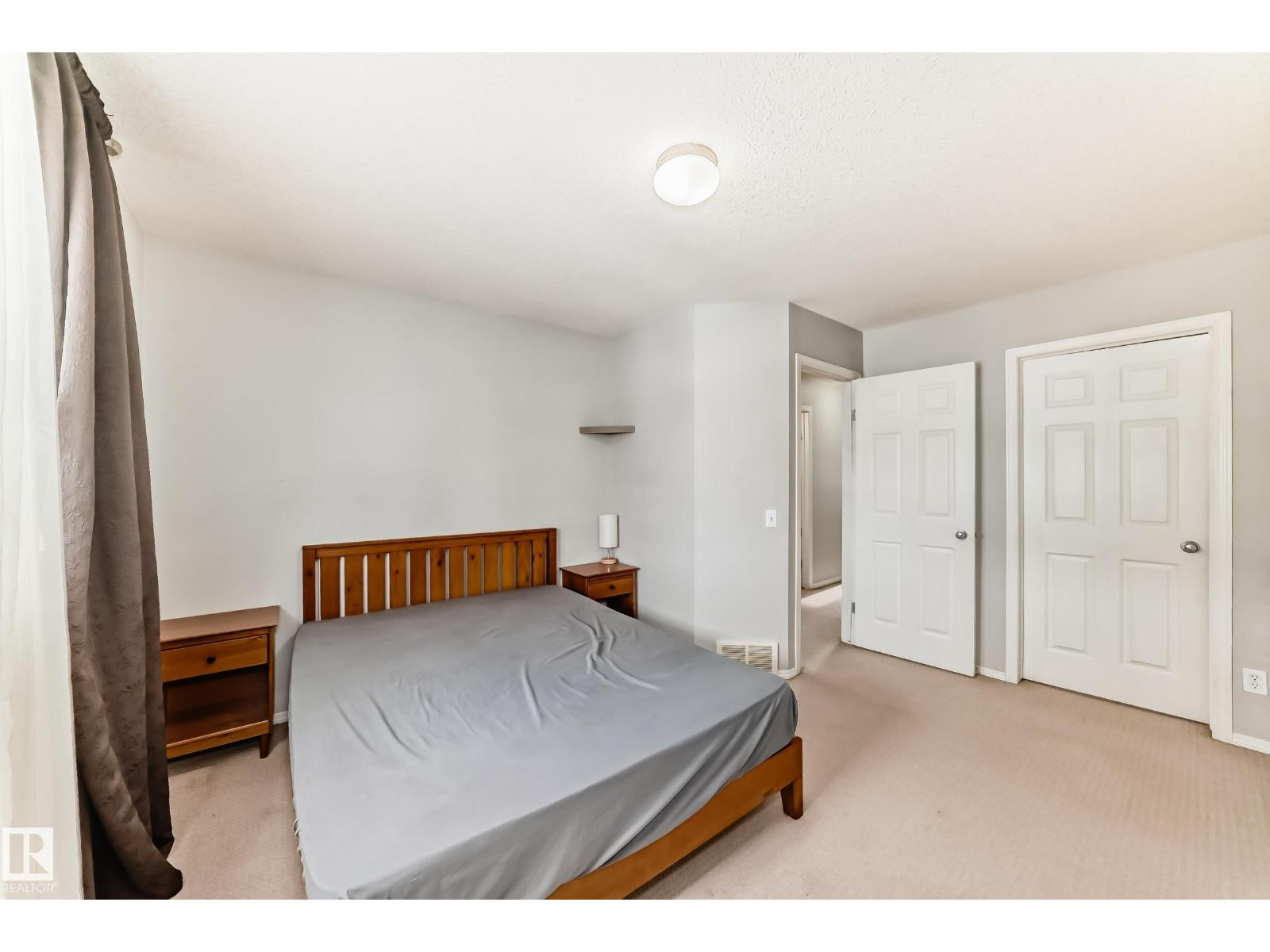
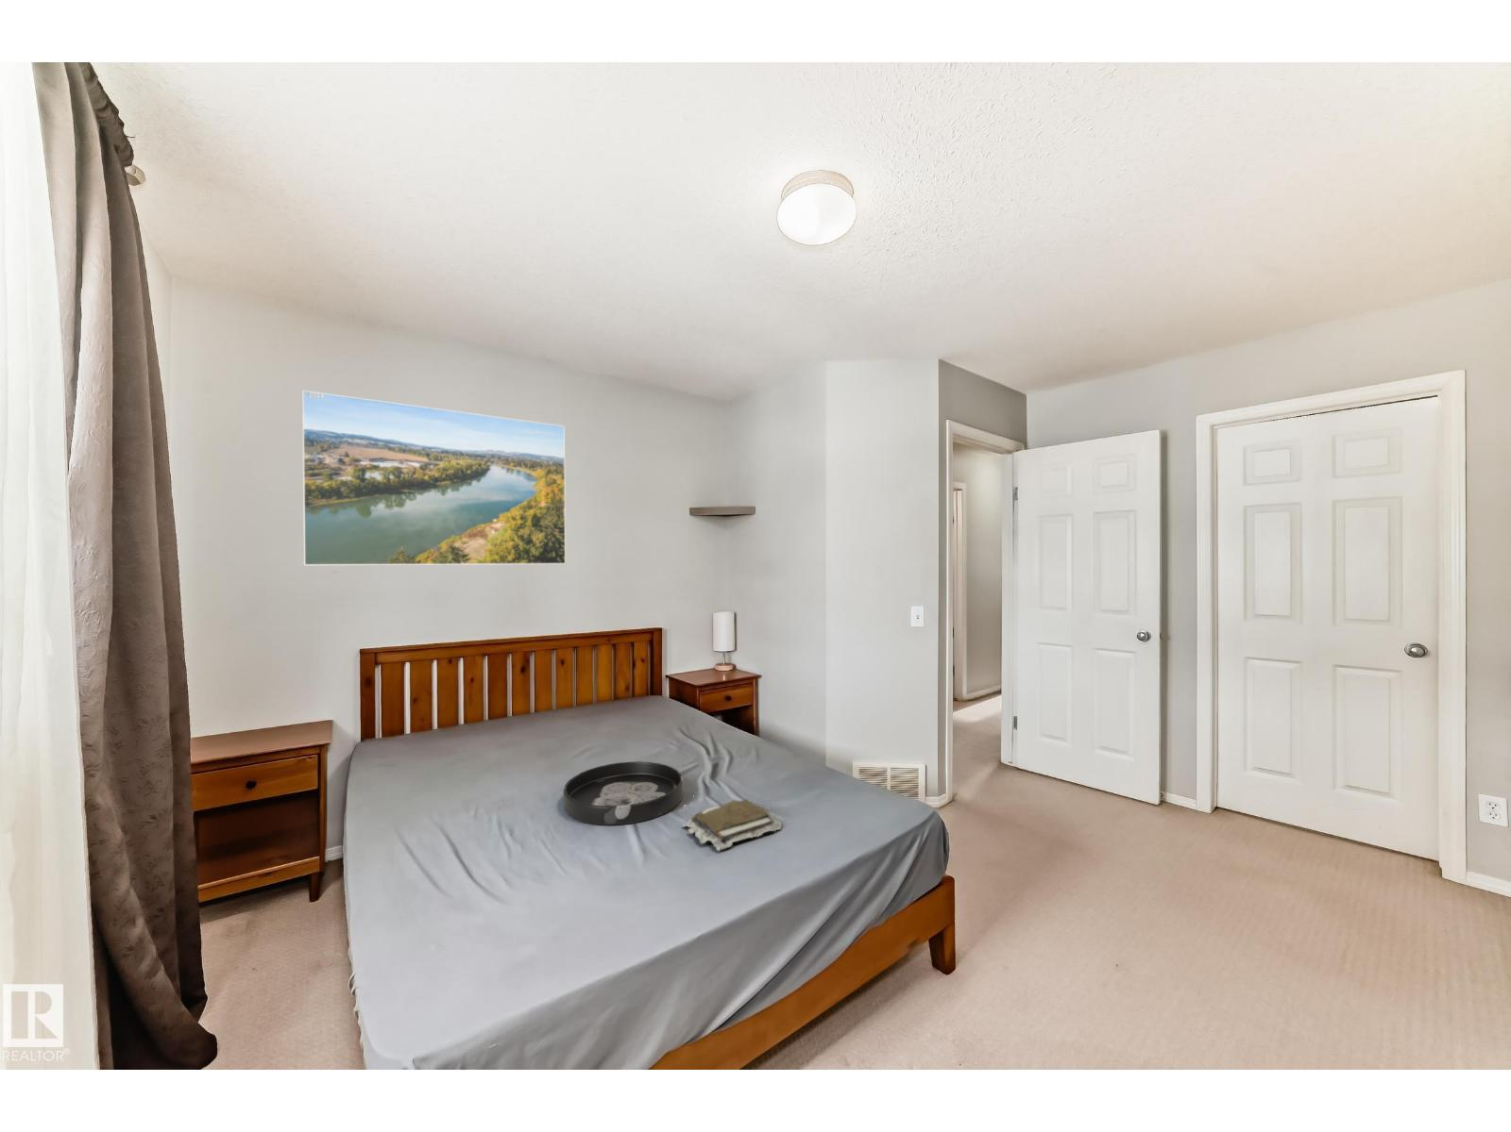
+ book [681,793,788,851]
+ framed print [301,390,566,566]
+ tray [563,760,684,826]
